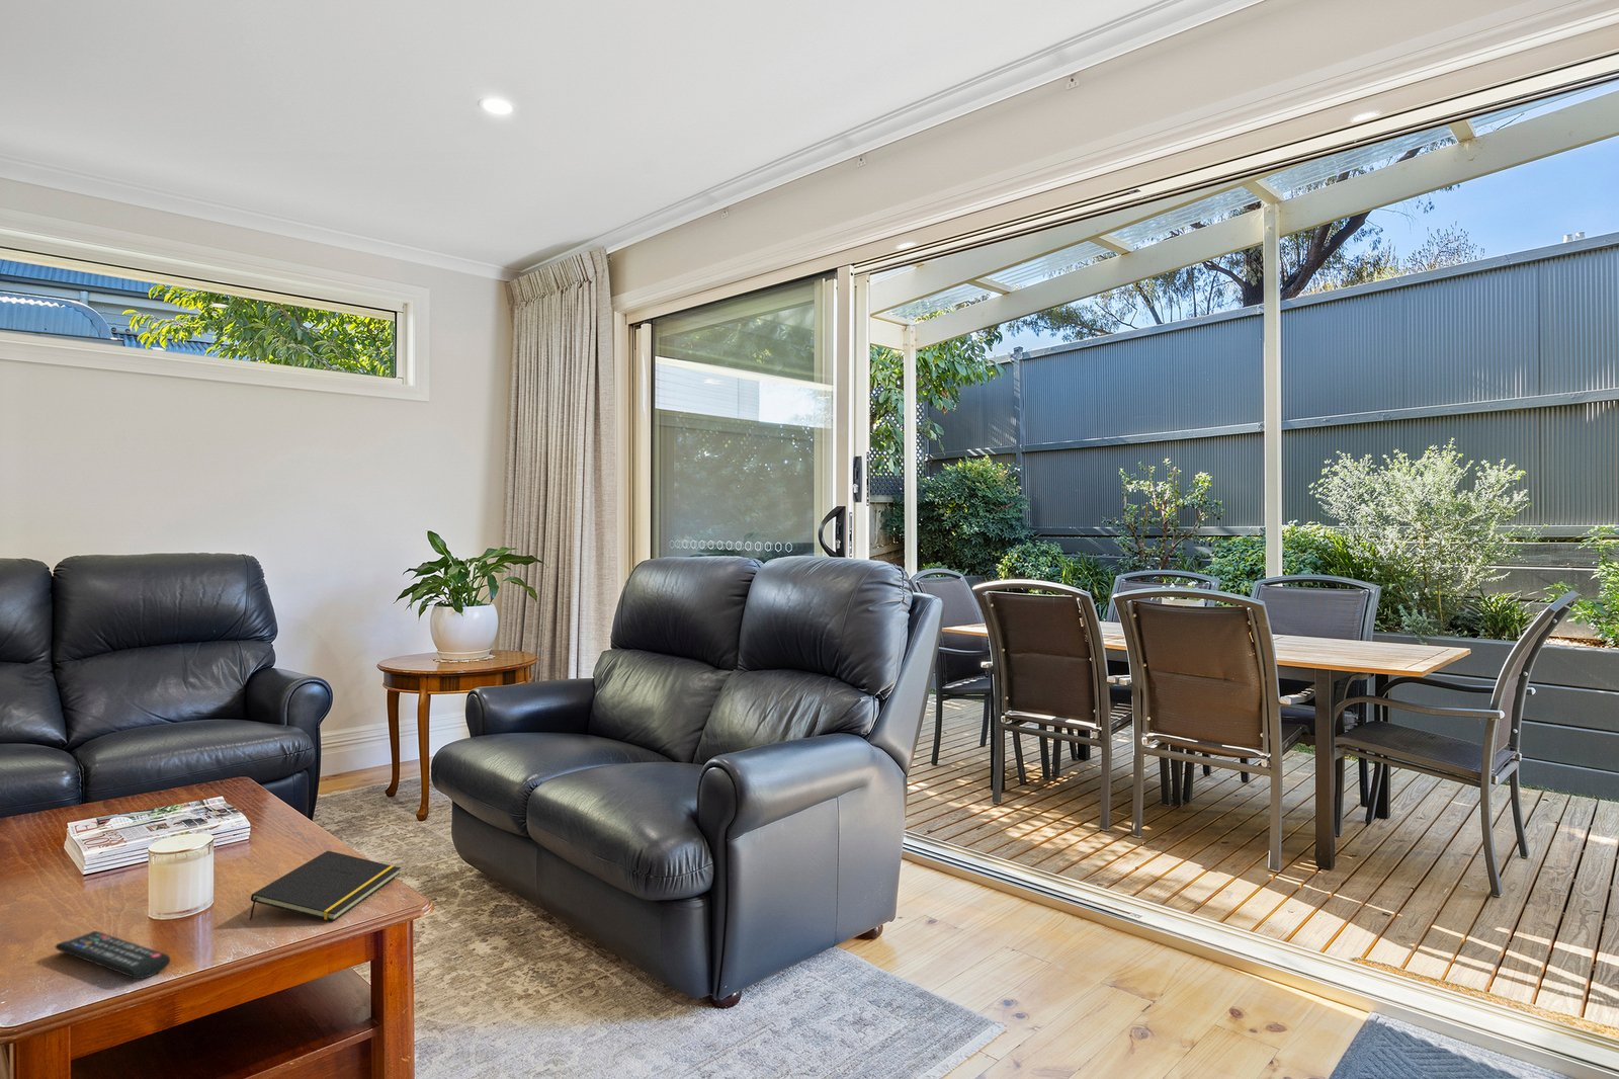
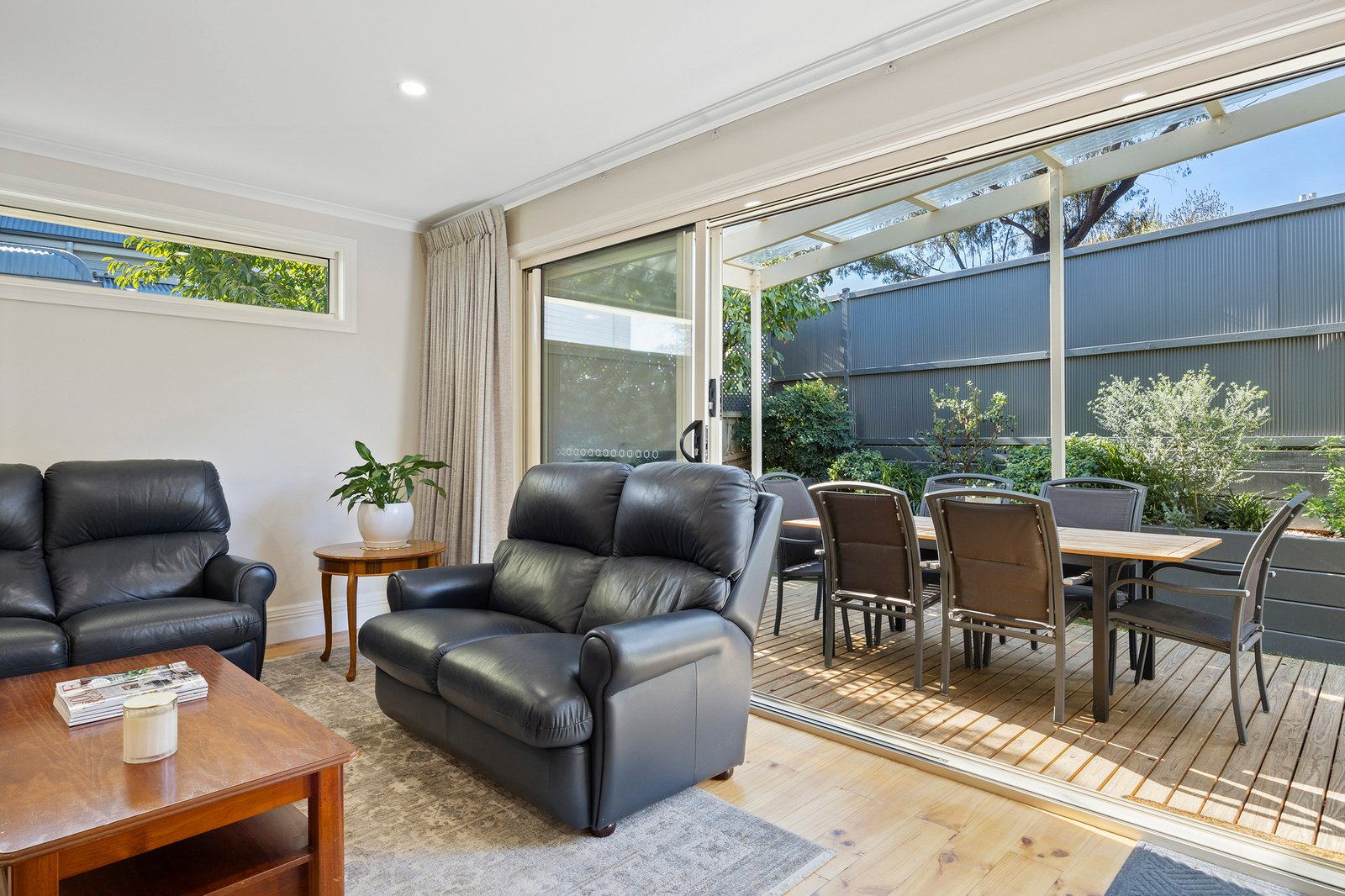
- notepad [248,850,402,922]
- remote control [54,930,171,980]
